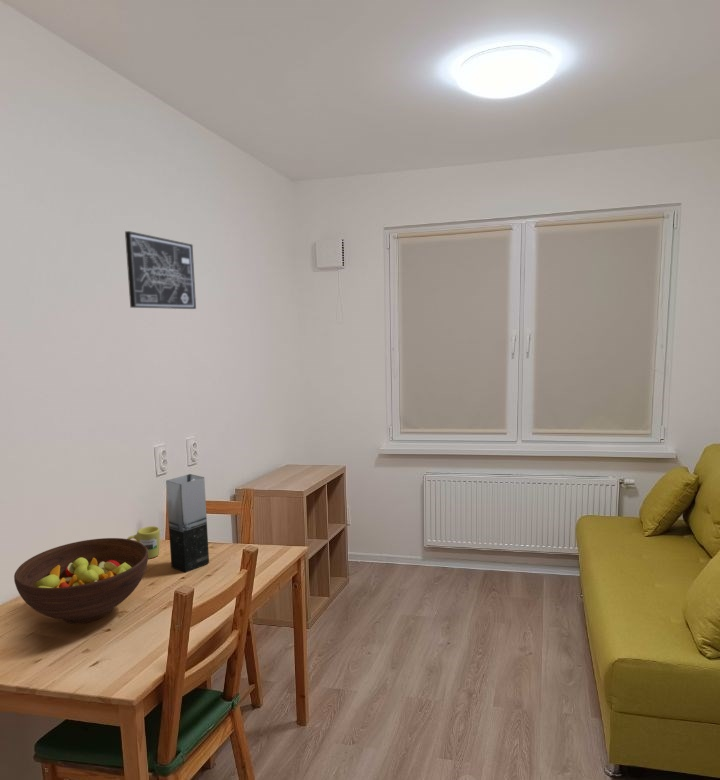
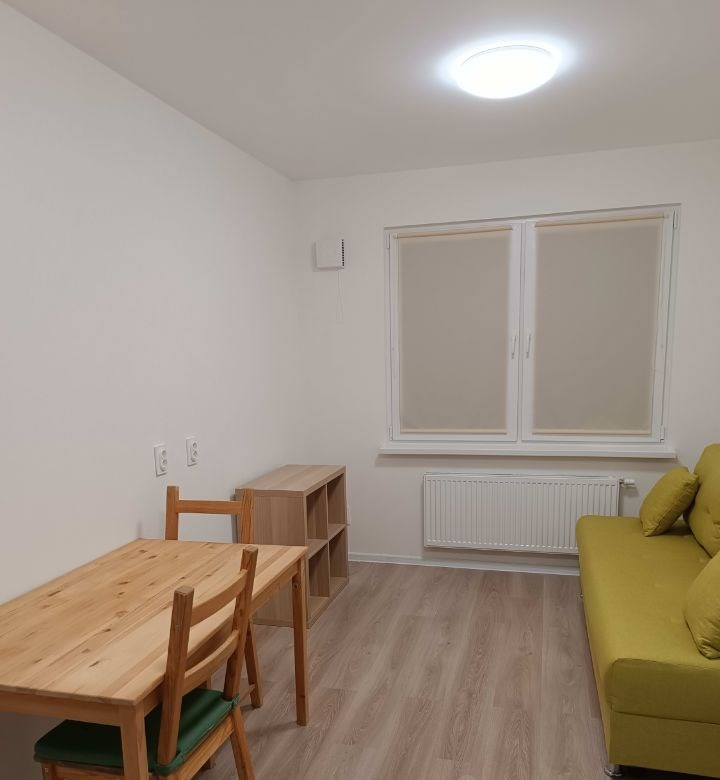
- fruit bowl [13,537,149,625]
- vase [165,473,210,574]
- wall art [124,230,197,310]
- mug [126,525,161,559]
